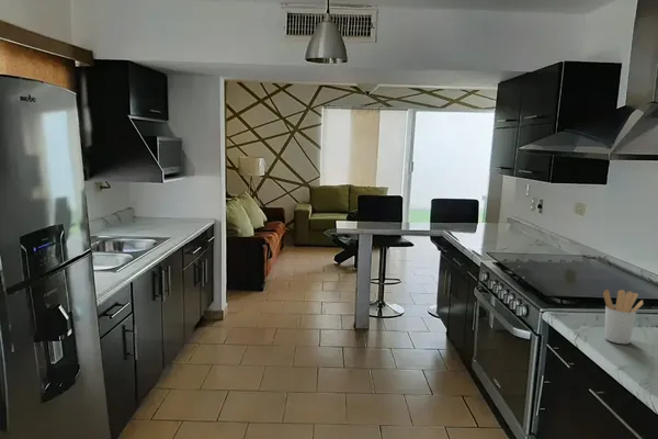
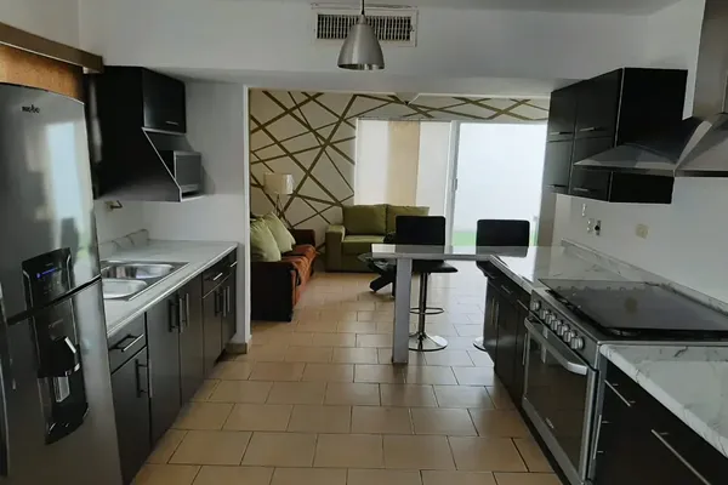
- utensil holder [602,289,645,345]
